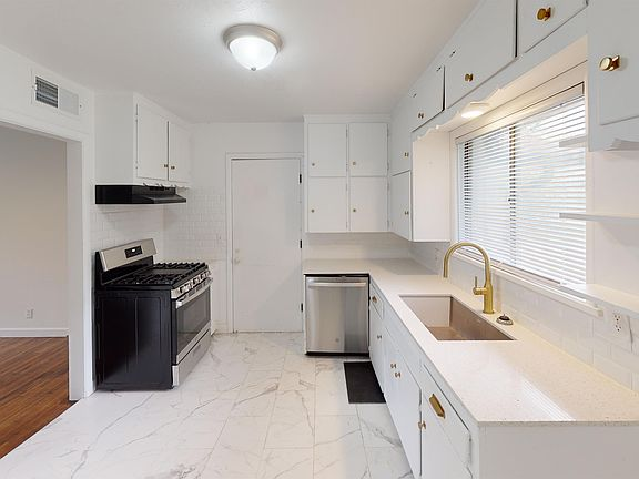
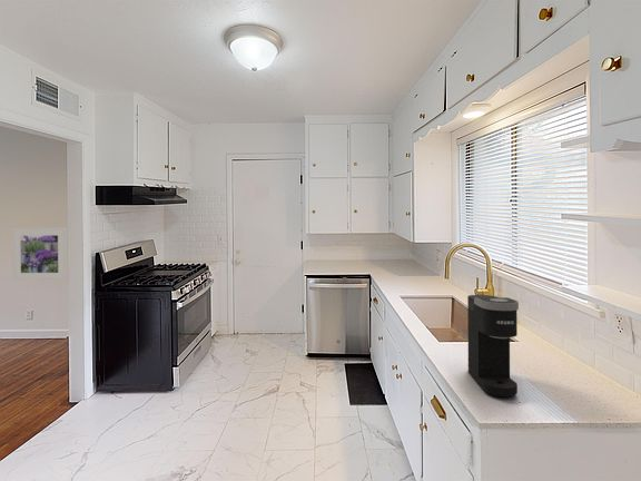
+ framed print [11,226,68,282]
+ coffee maker [466,294,520,397]
